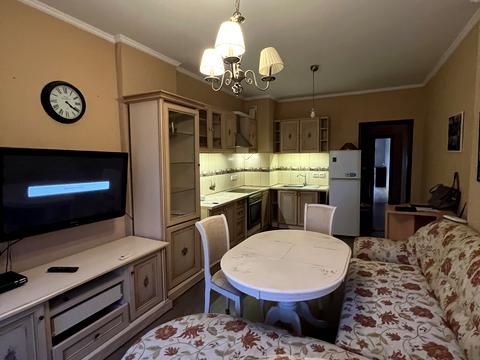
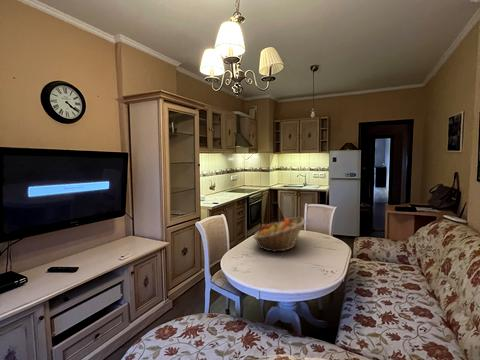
+ fruit basket [252,216,306,253]
